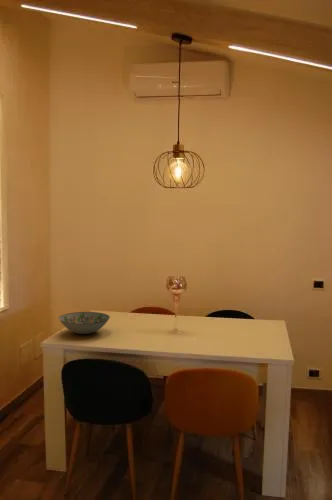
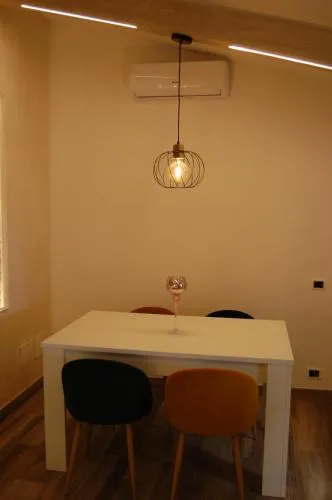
- decorative bowl [58,311,111,335]
